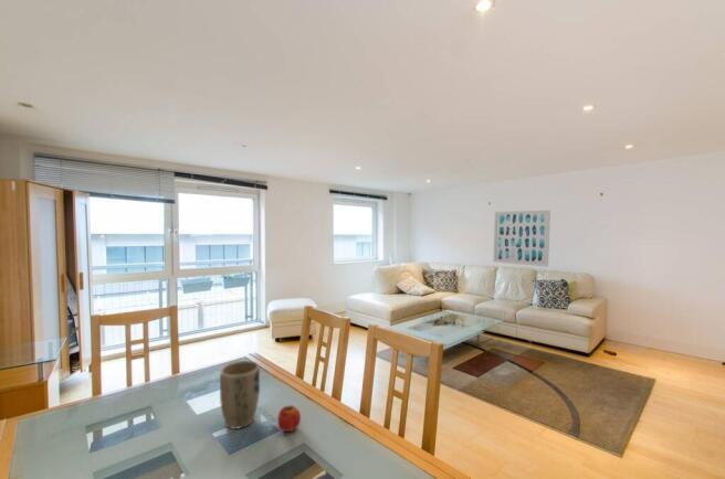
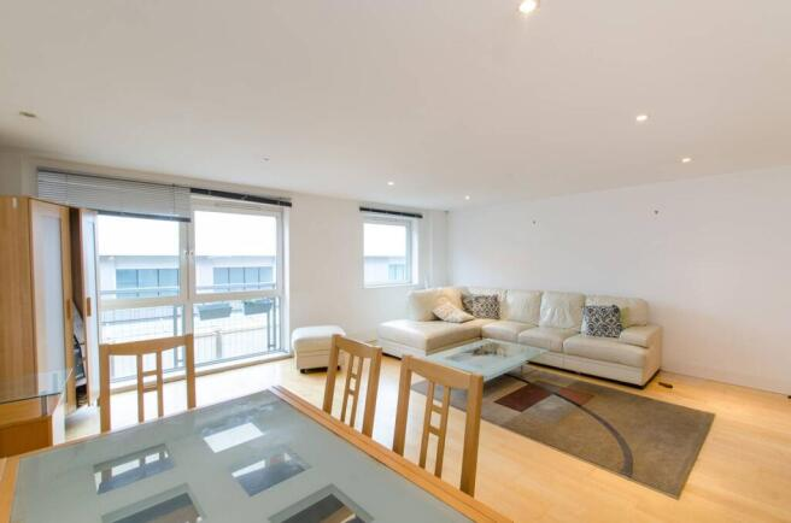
- wall art [492,210,551,268]
- plant pot [219,360,261,430]
- fruit [276,404,302,433]
